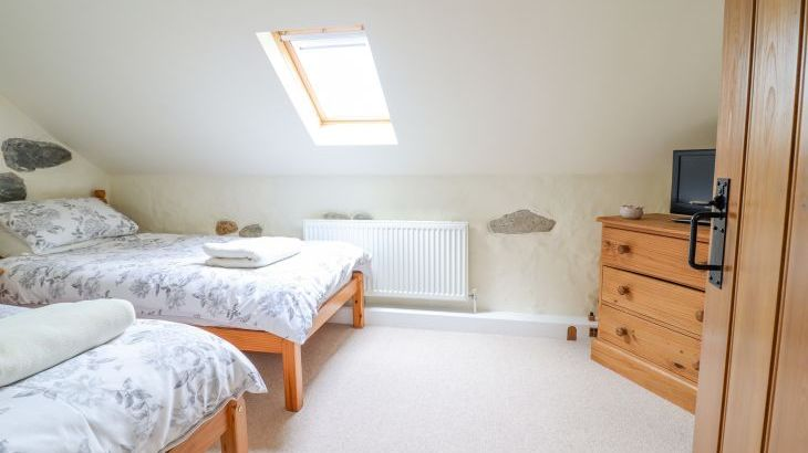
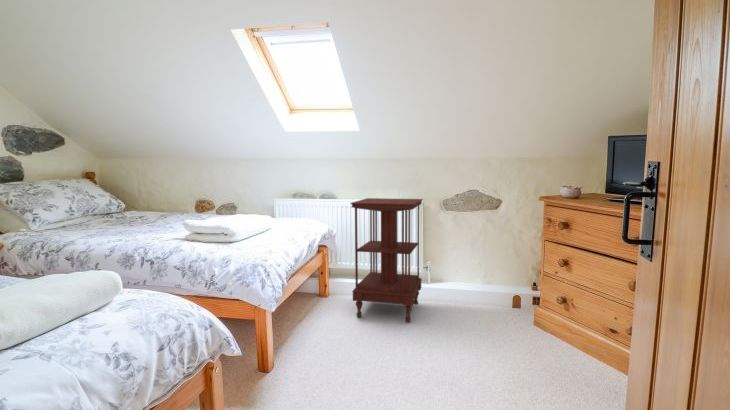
+ side table [349,197,424,323]
